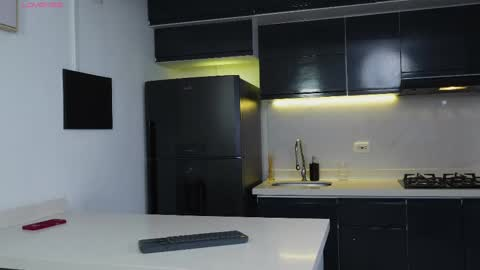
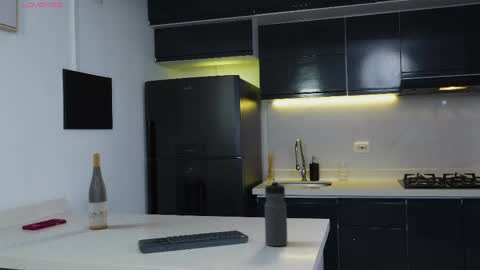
+ wine bottle [88,152,108,230]
+ water bottle [263,180,289,247]
